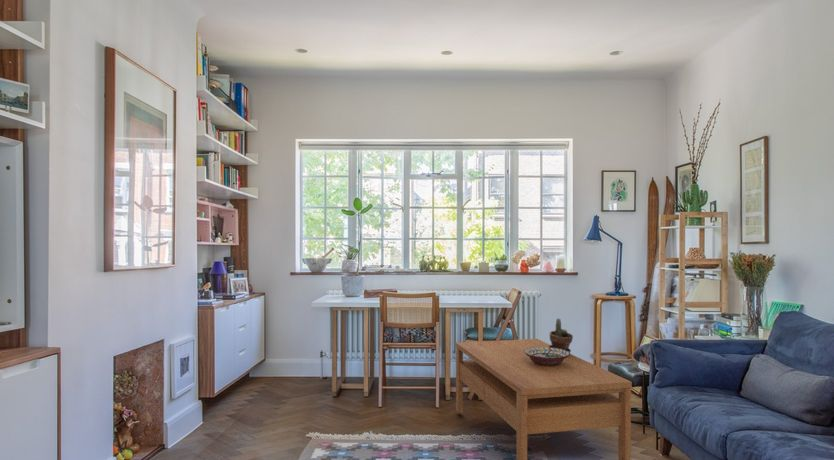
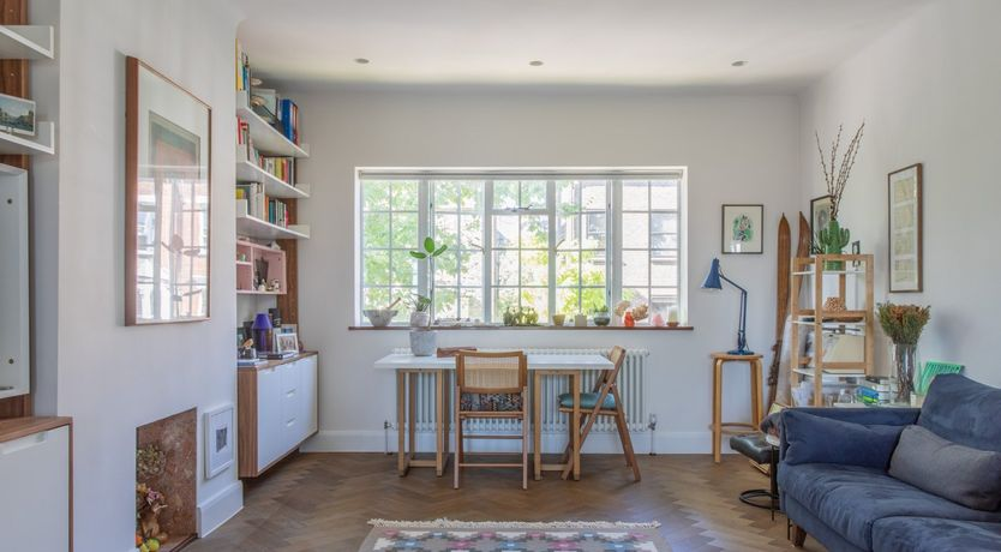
- coffee table [455,338,633,460]
- decorative bowl [524,347,571,366]
- potted plant [548,317,574,354]
